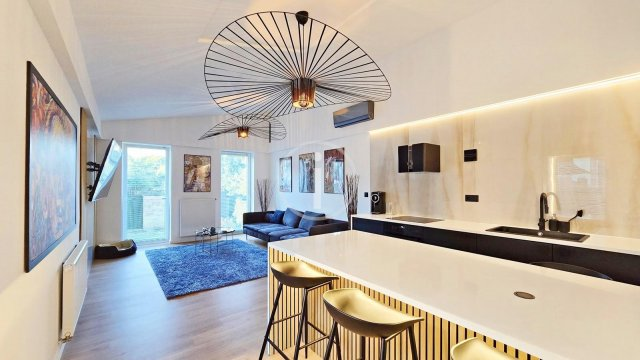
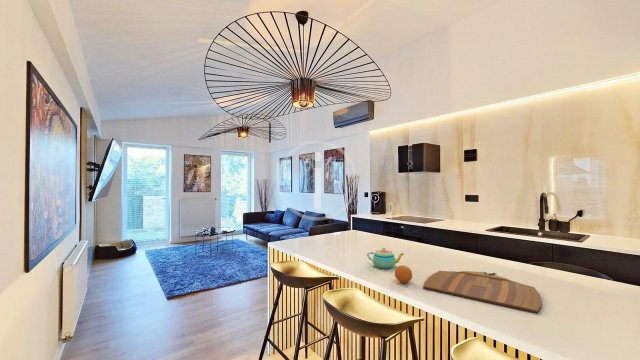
+ fruit [394,265,413,284]
+ teapot [366,247,404,269]
+ cutting board [422,270,542,314]
